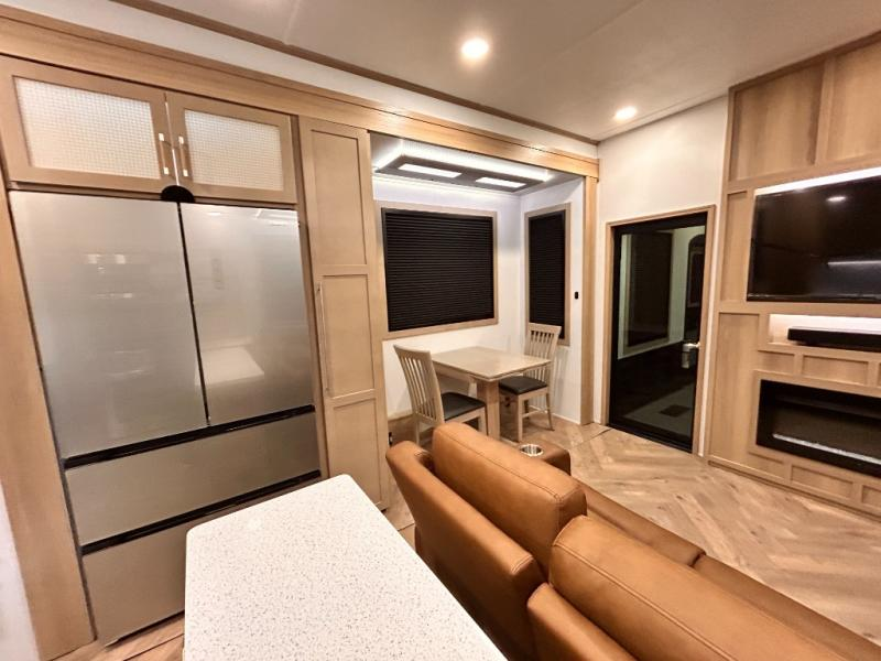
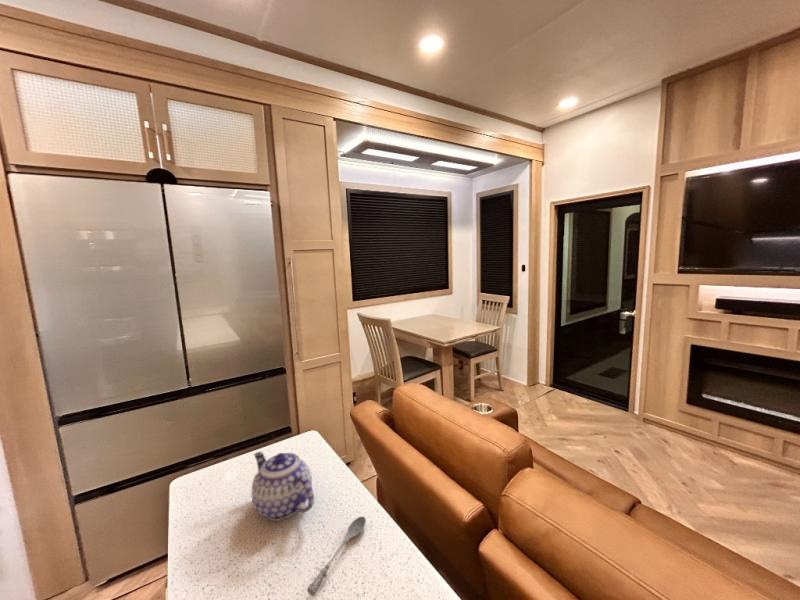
+ teapot [250,450,315,522]
+ soupspoon [306,516,367,597]
